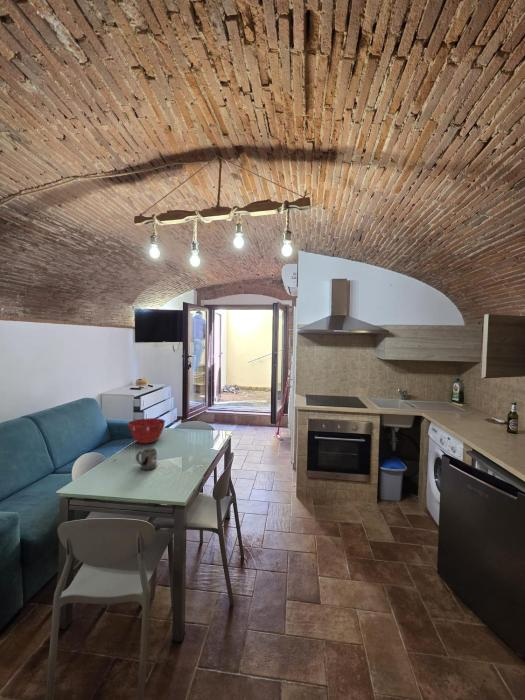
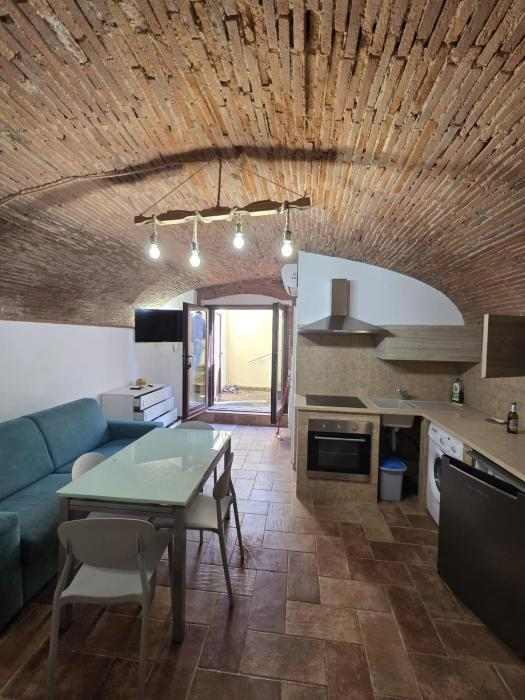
- mixing bowl [127,417,166,444]
- mug [135,447,158,471]
